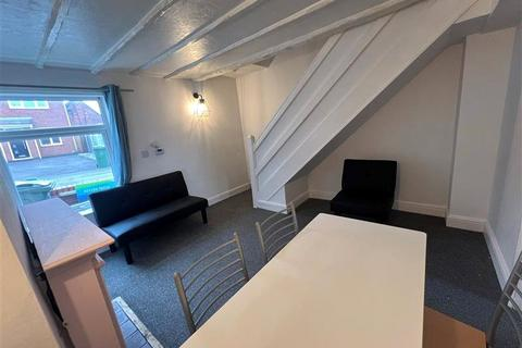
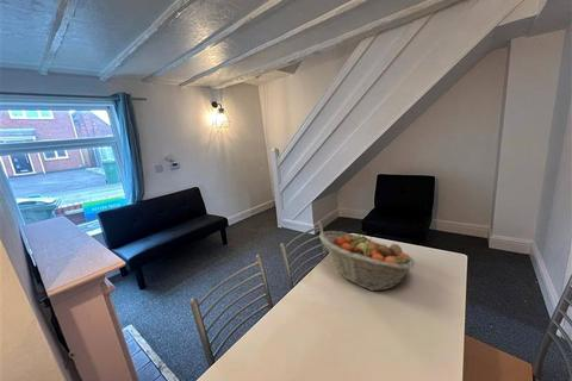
+ fruit basket [318,230,416,292]
